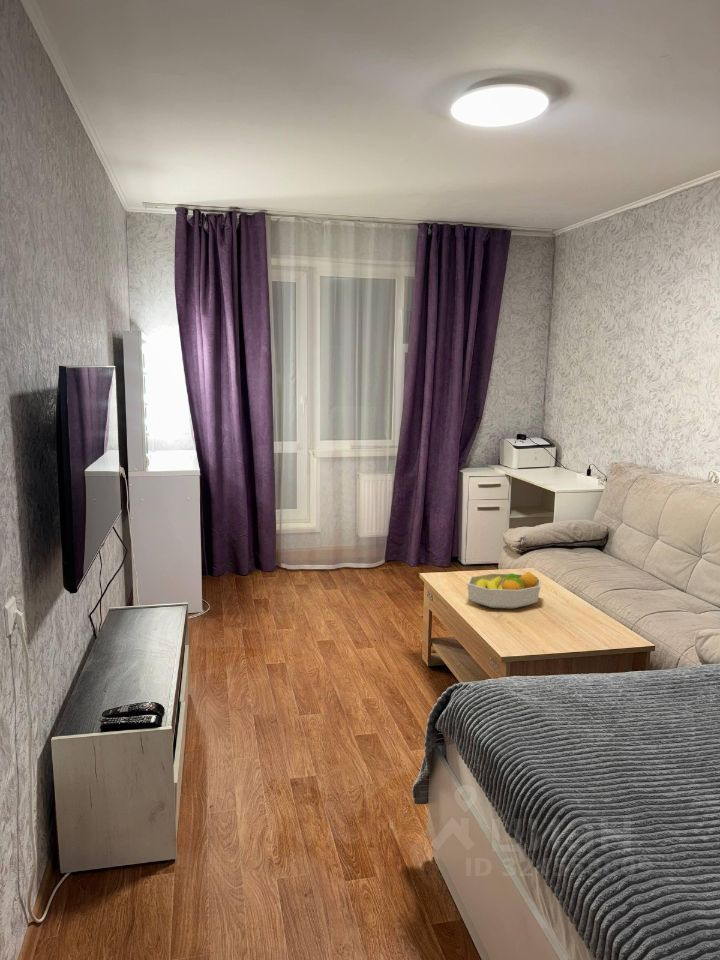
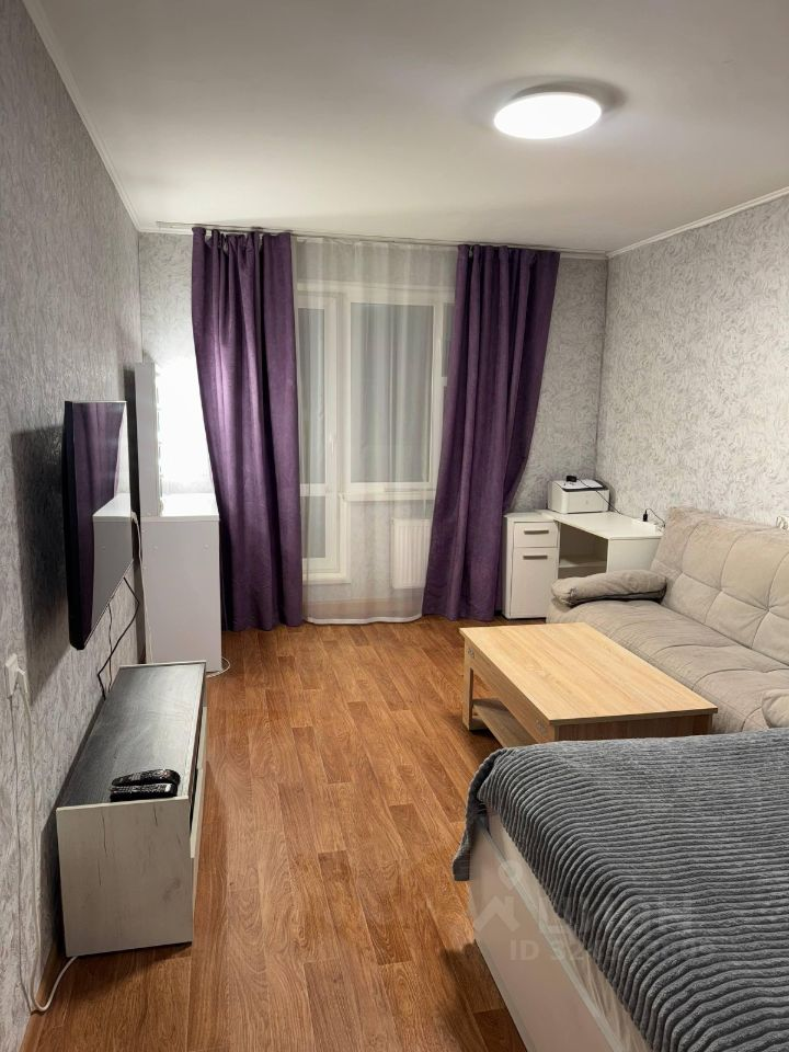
- fruit bowl [466,570,542,610]
